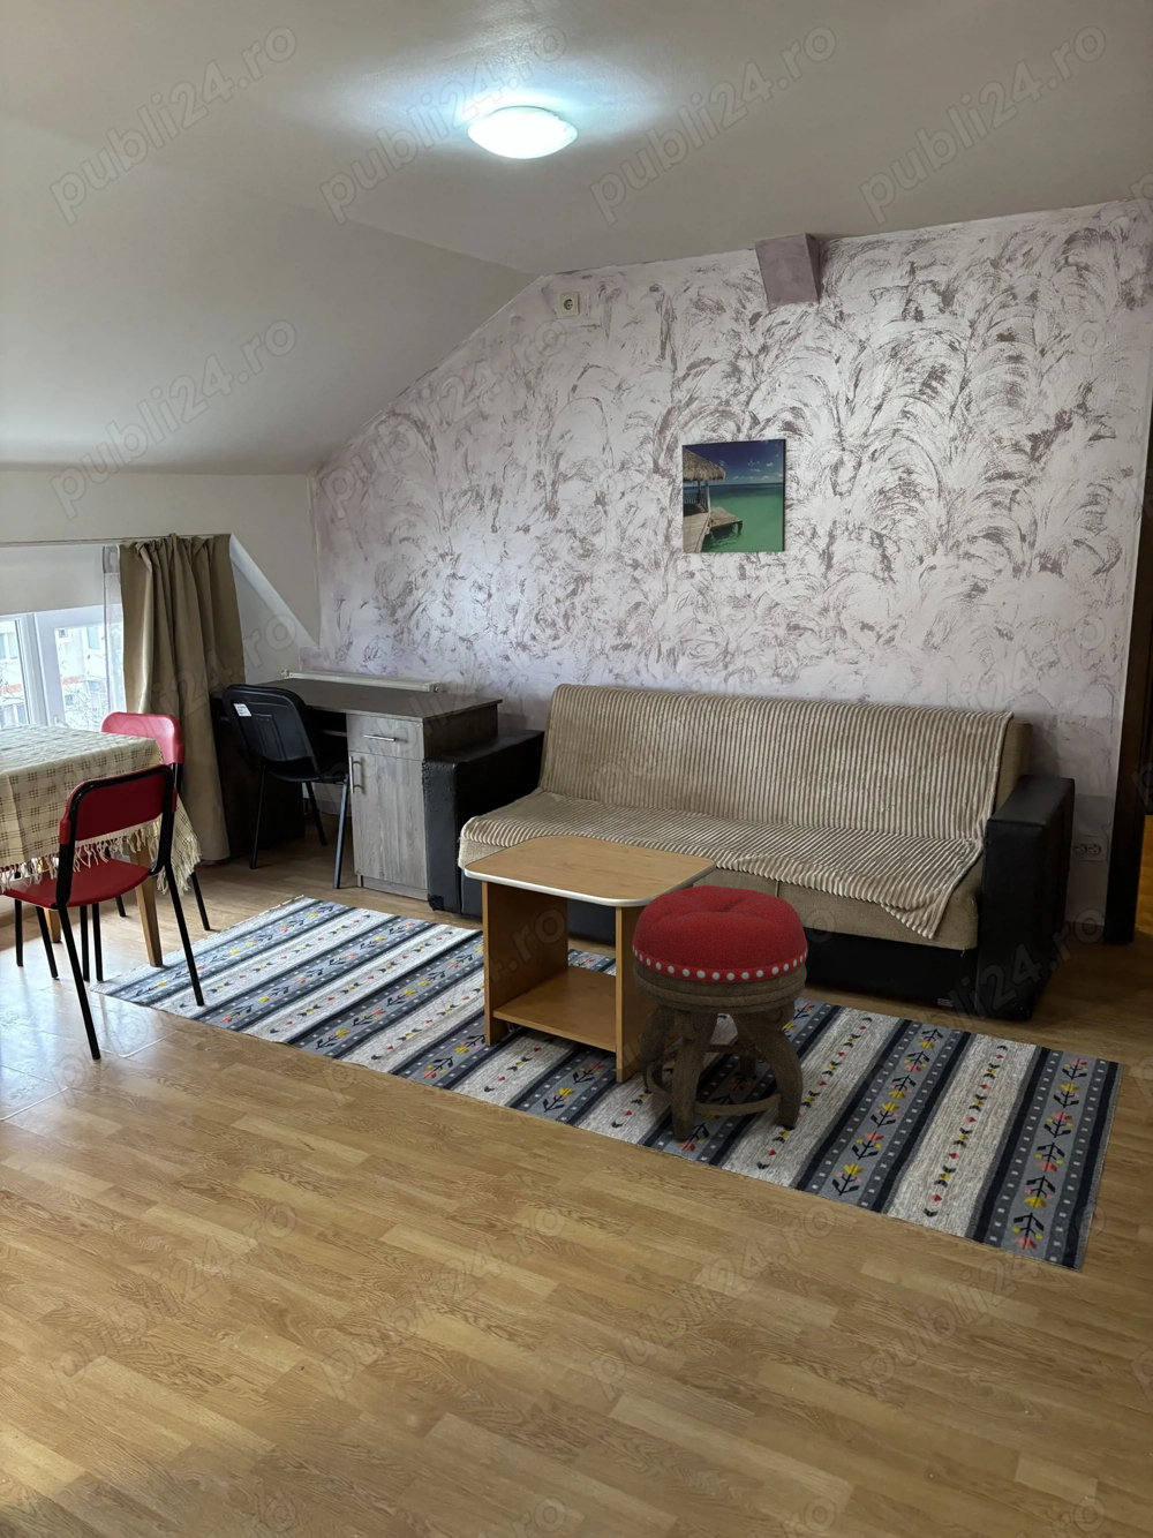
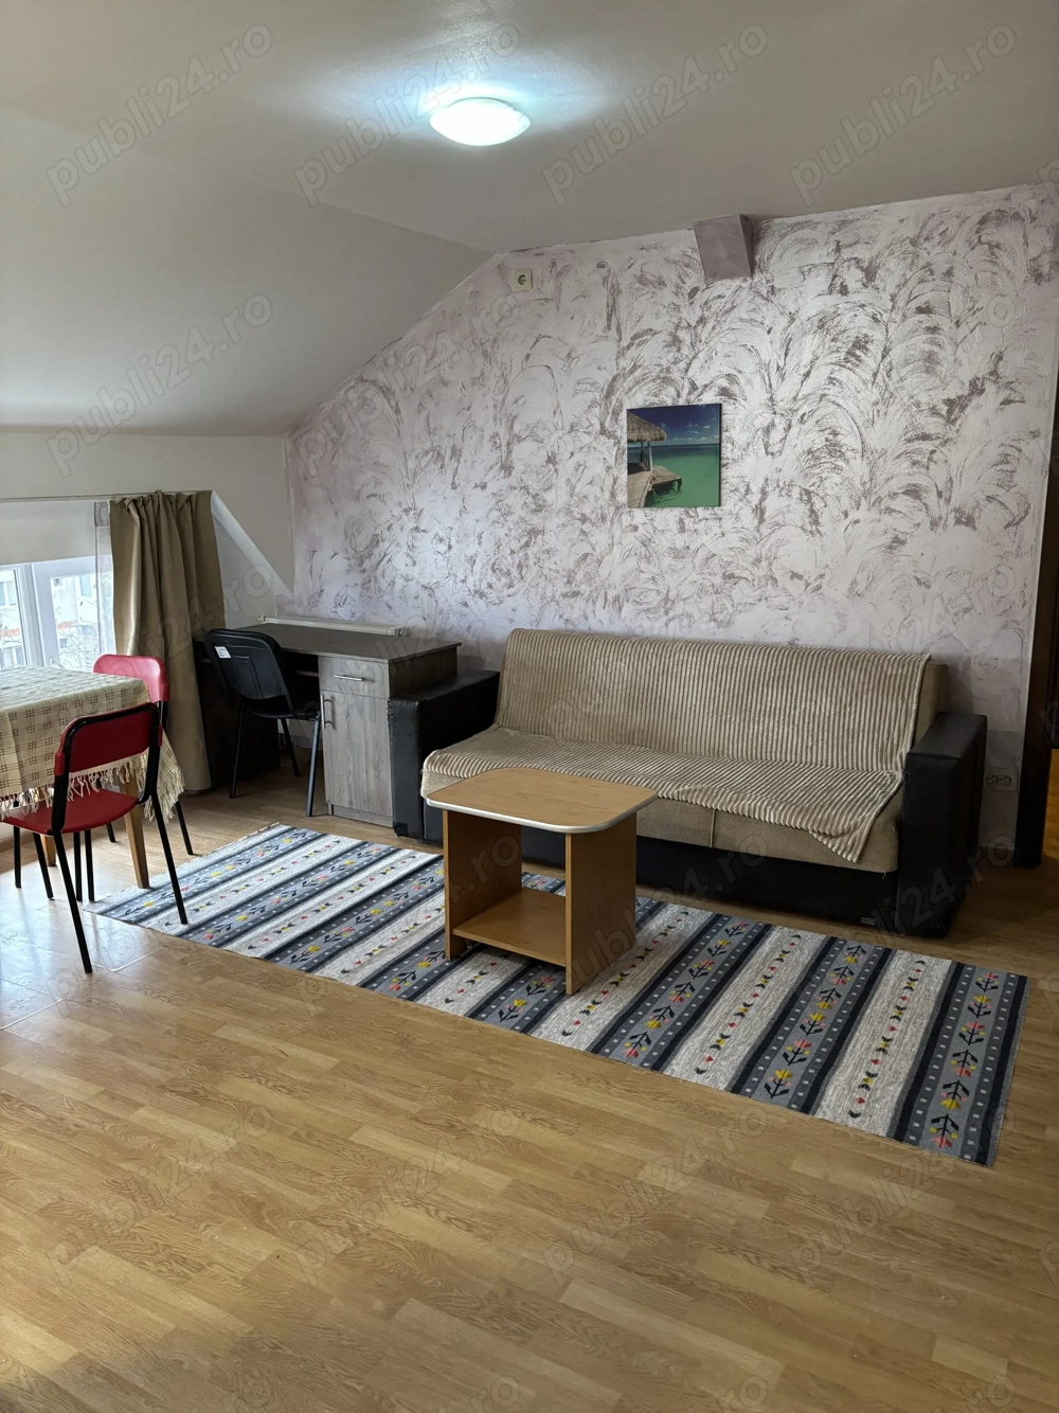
- footstool [632,884,808,1141]
